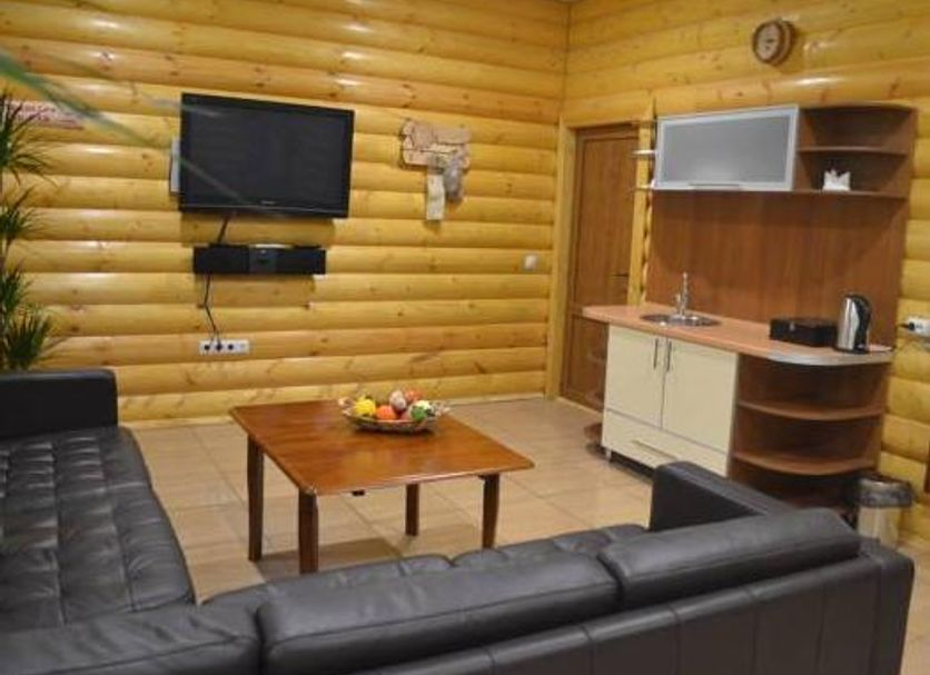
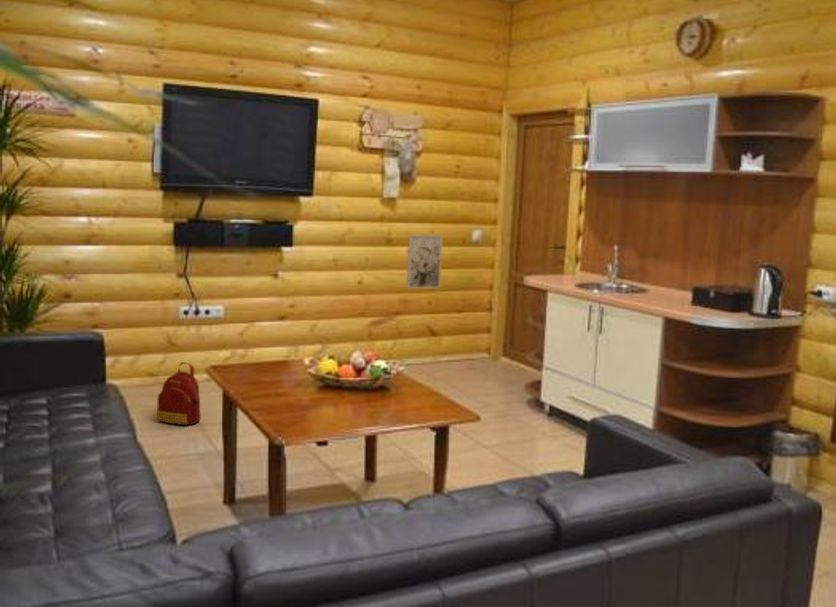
+ backpack [156,361,202,426]
+ wall art [406,233,444,289]
